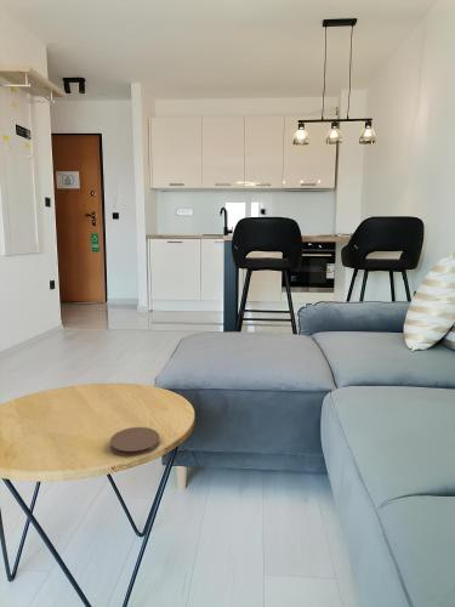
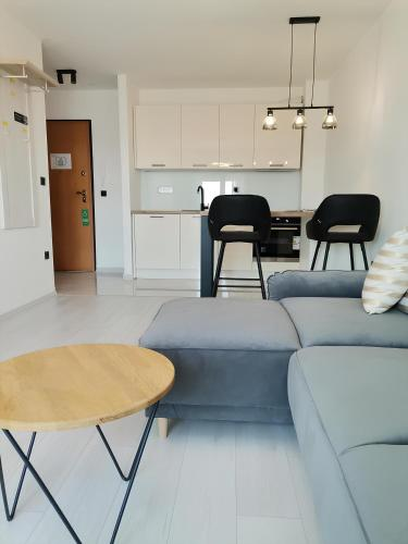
- coaster [109,426,160,459]
